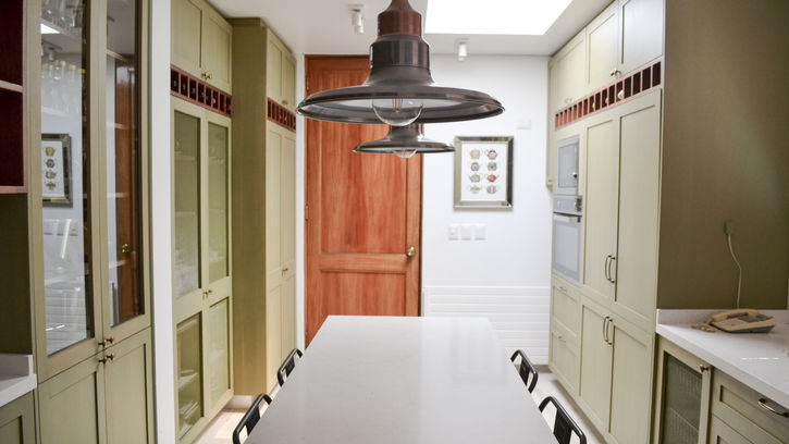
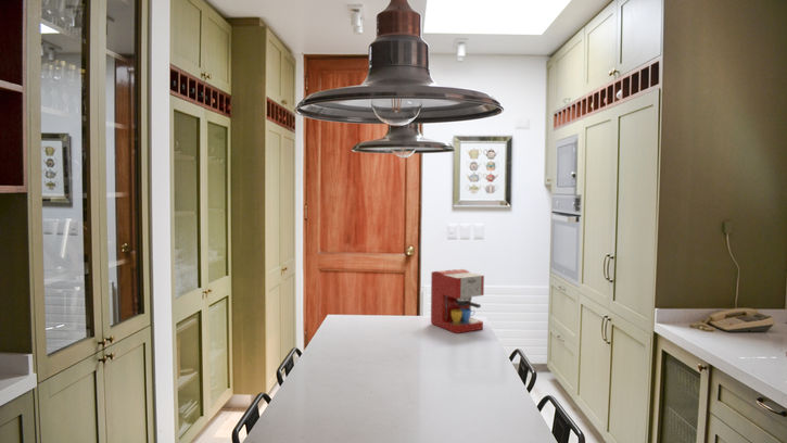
+ coffee maker [430,268,485,334]
